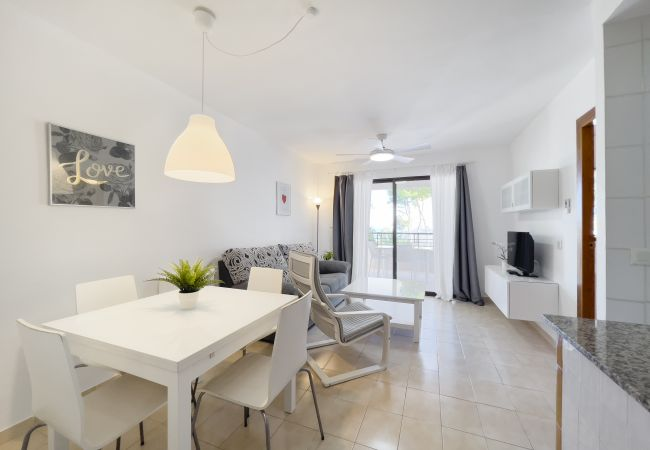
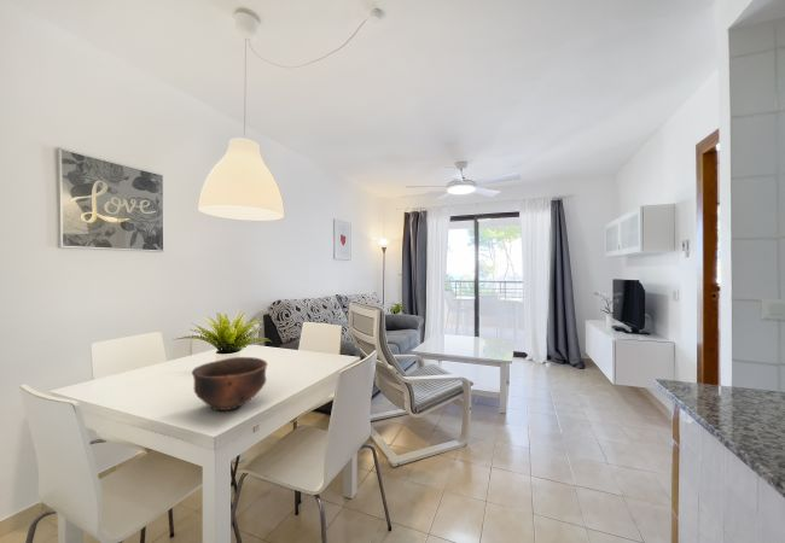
+ bowl [191,356,268,411]
